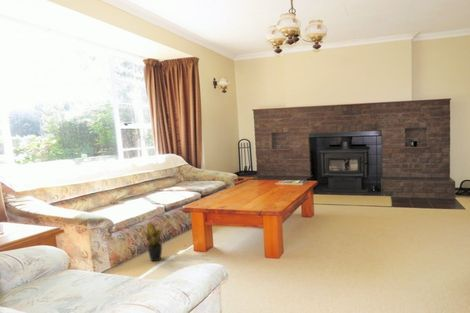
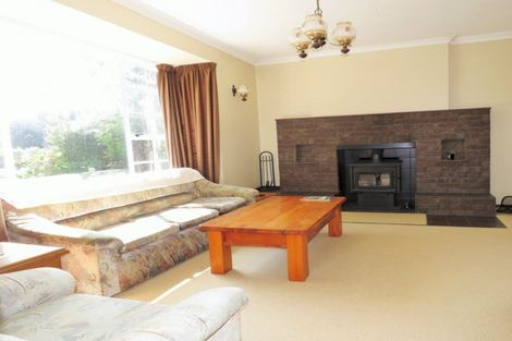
- potted plant [140,221,166,262]
